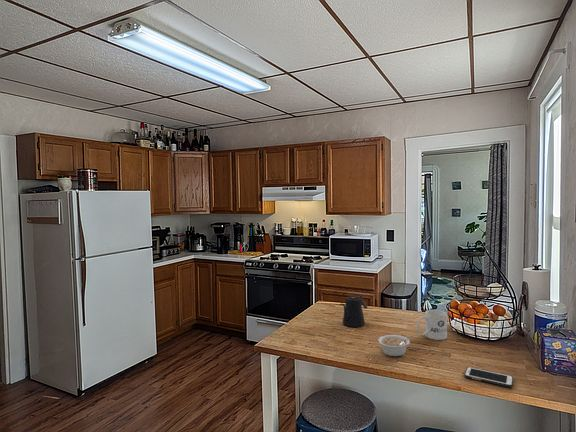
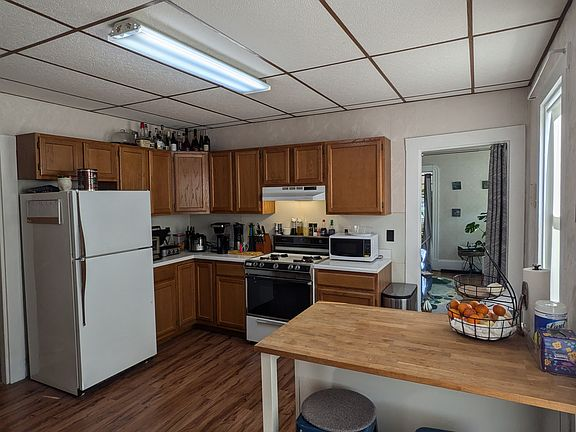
- cell phone [463,366,514,388]
- legume [377,334,415,357]
- kettle [339,294,368,328]
- mug [416,309,448,341]
